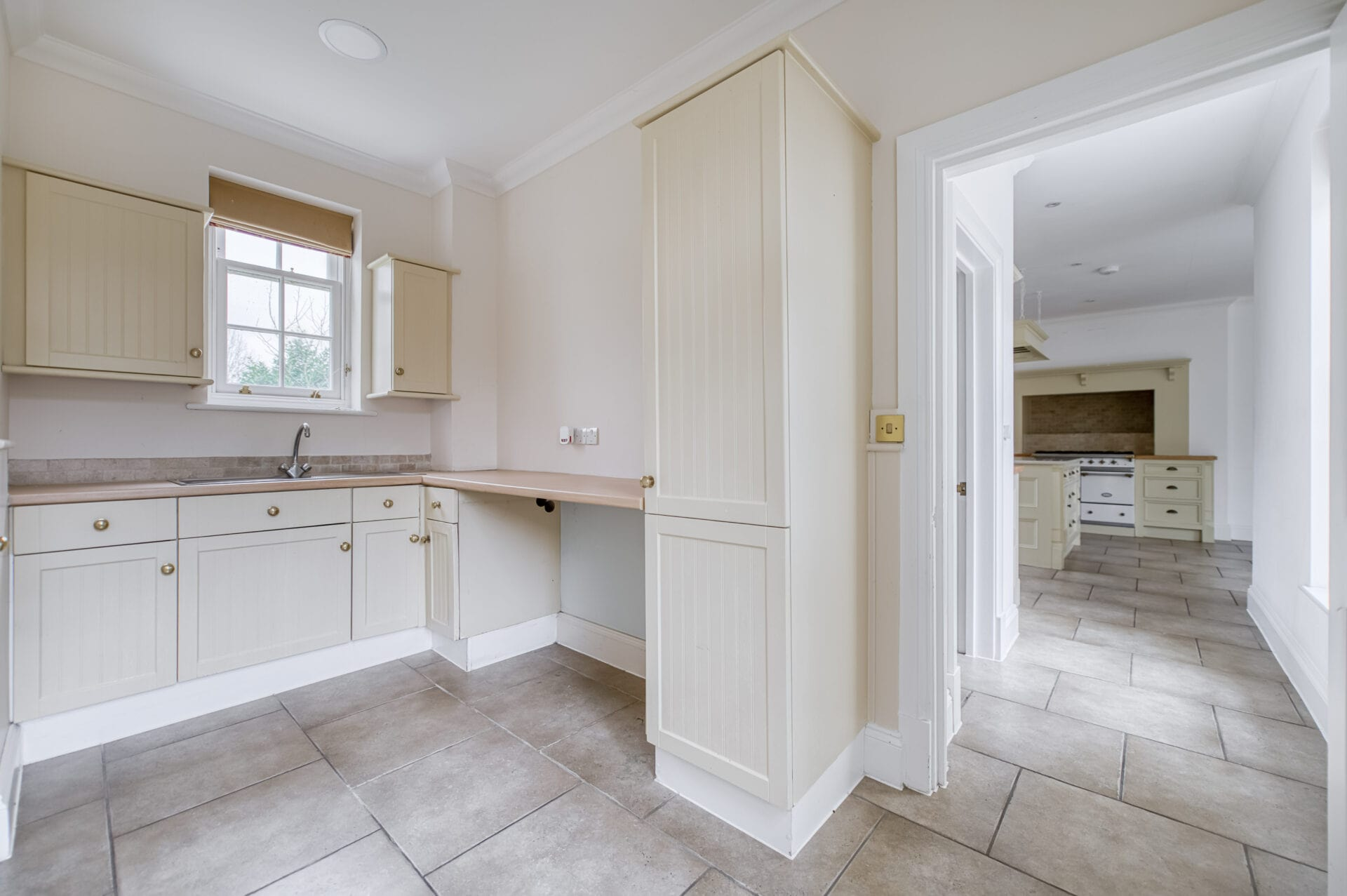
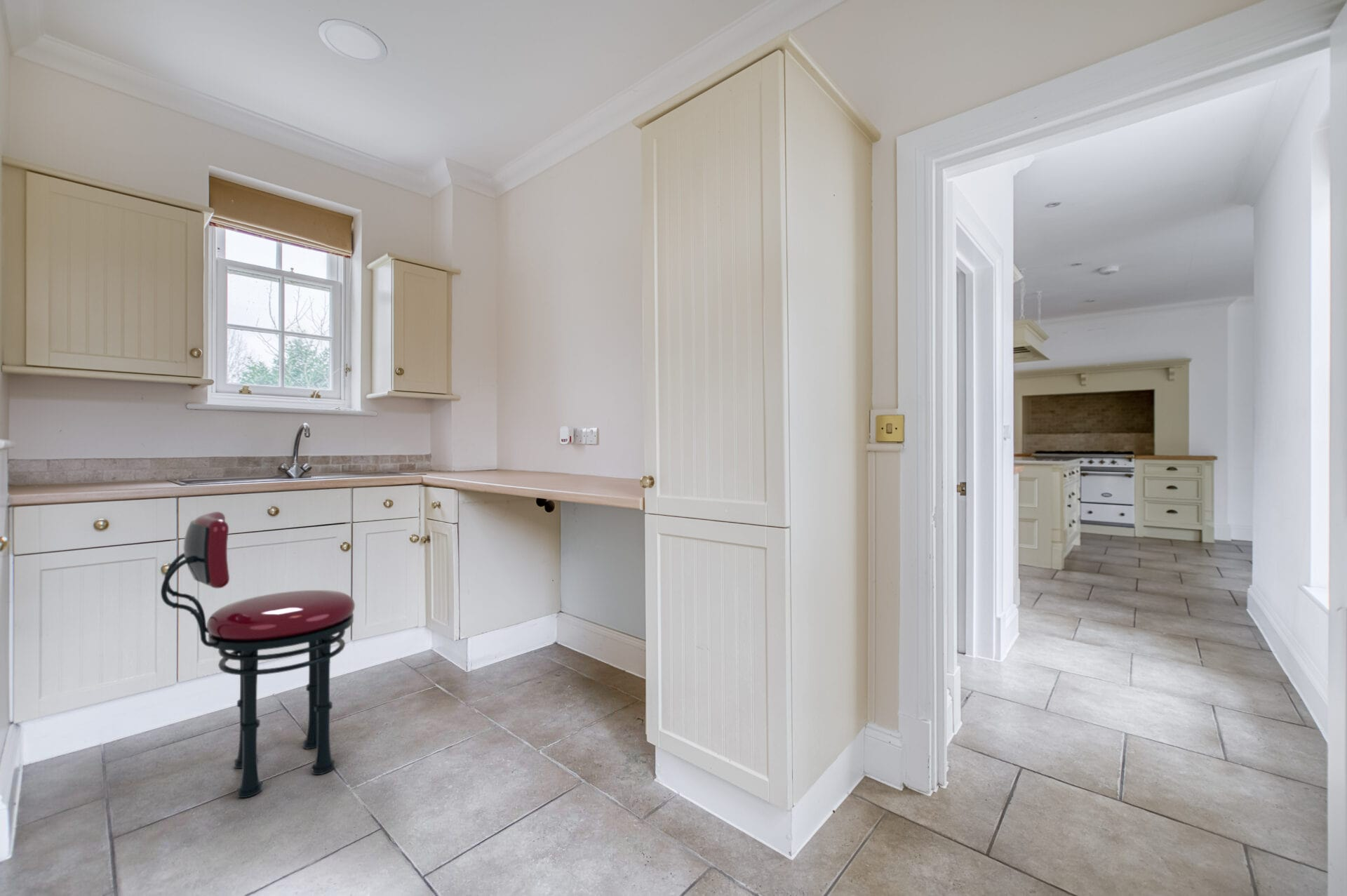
+ stool [160,511,356,798]
